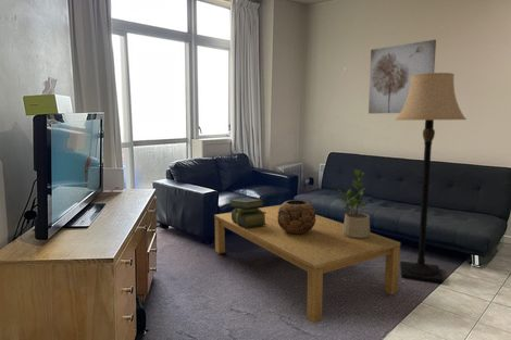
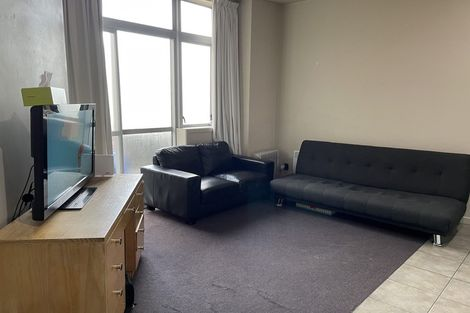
- coffee table [213,204,402,325]
- potted plant [336,168,371,238]
- stack of books [229,198,266,227]
- decorative bowl [277,199,316,235]
- wall art [367,39,437,114]
- lamp [394,72,468,284]
